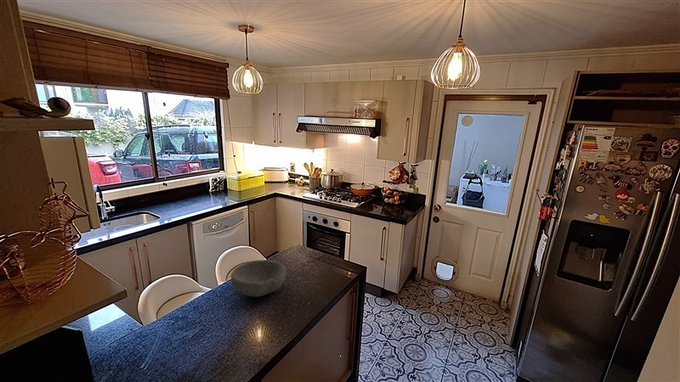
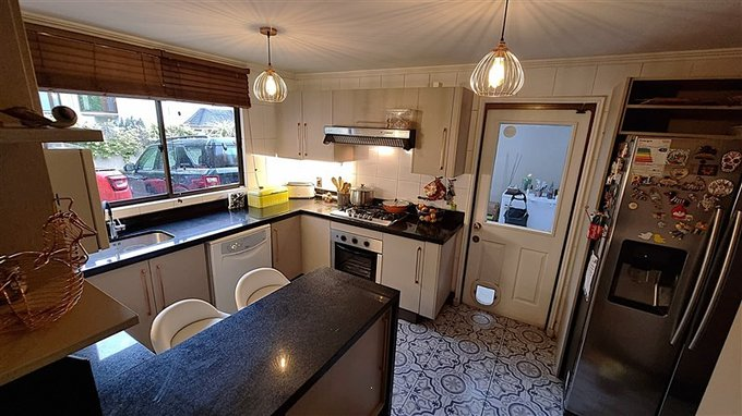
- bowl [230,259,287,298]
